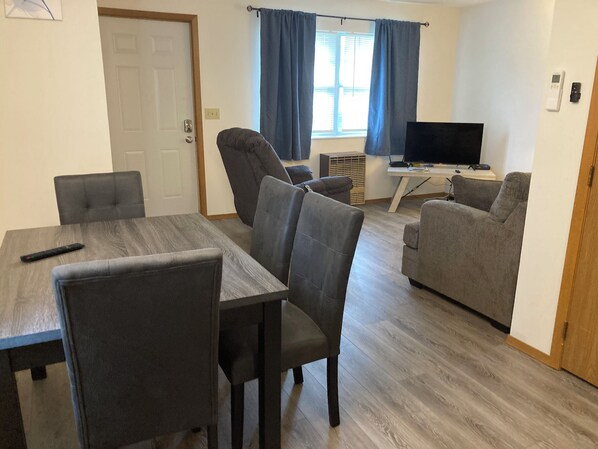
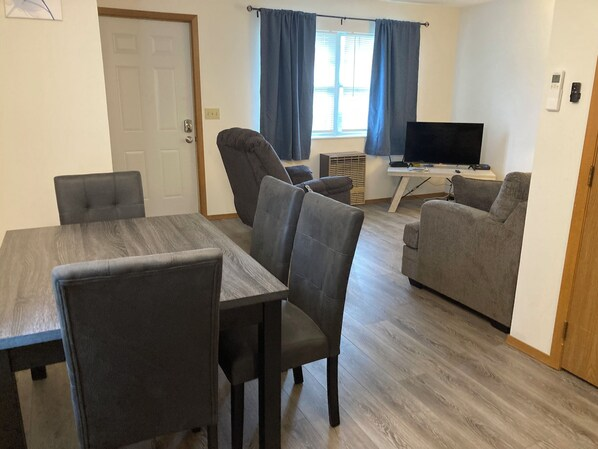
- remote control [19,242,86,263]
